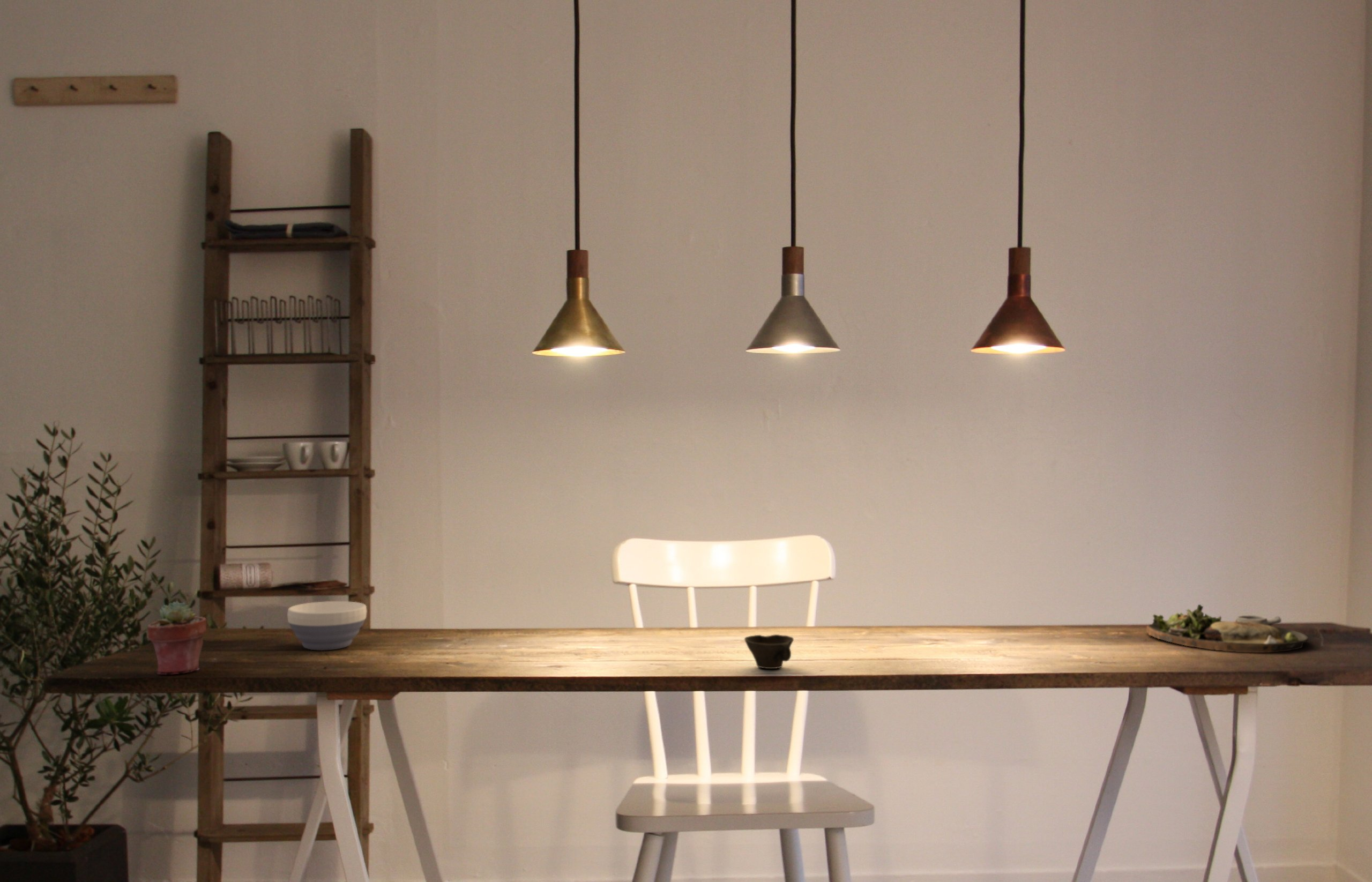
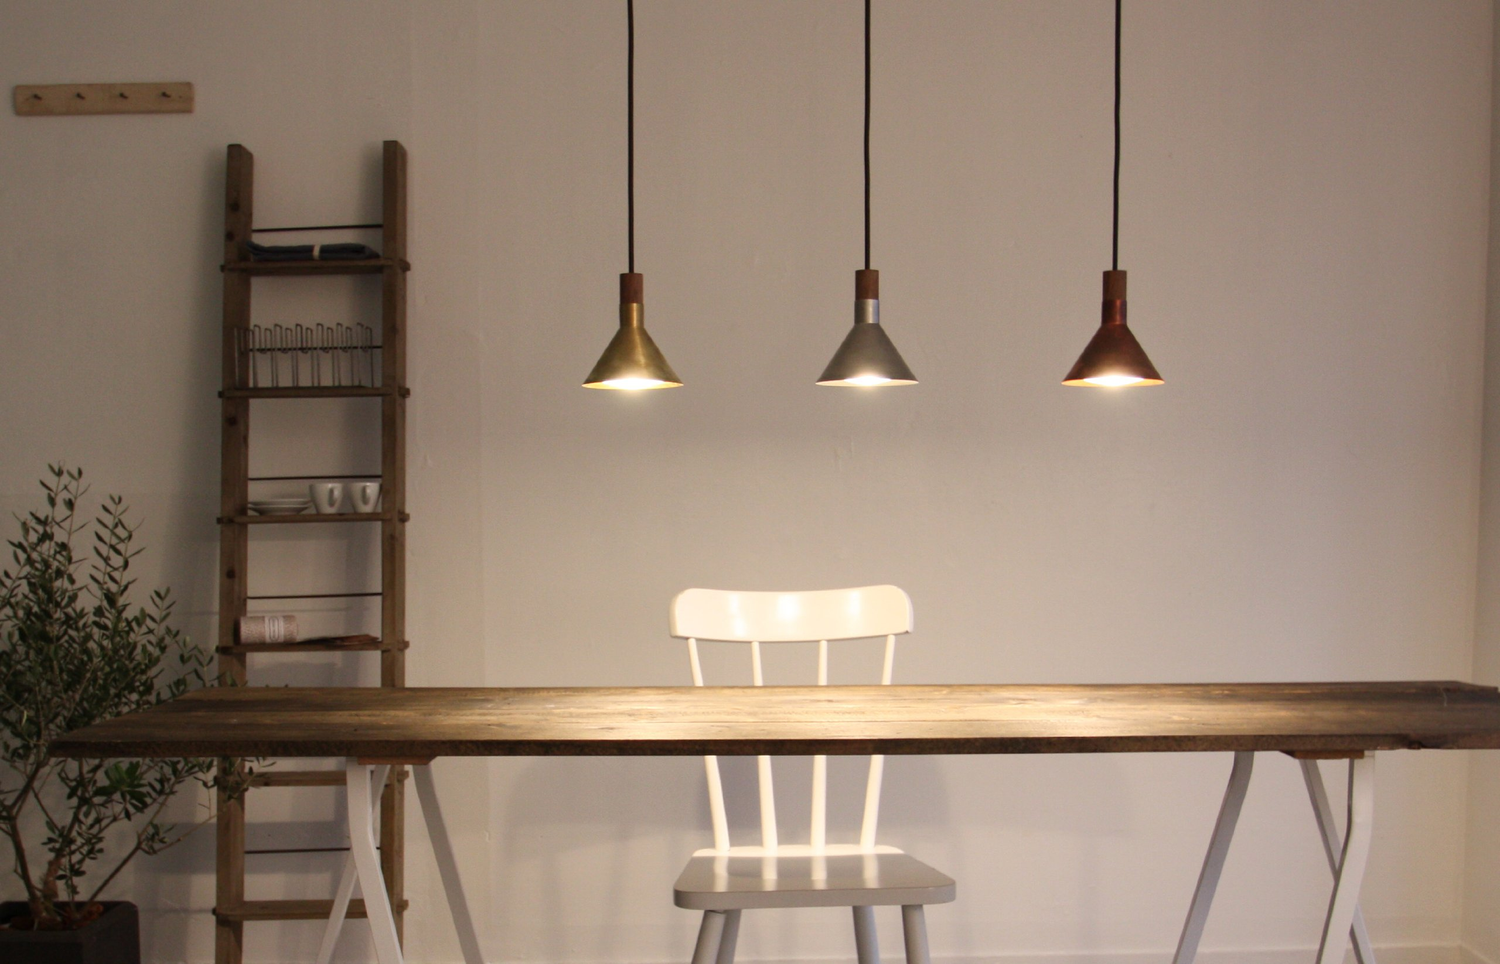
- potted succulent [147,600,207,675]
- bowl [287,601,367,651]
- dinner plate [1146,604,1309,653]
- cup [744,634,794,669]
